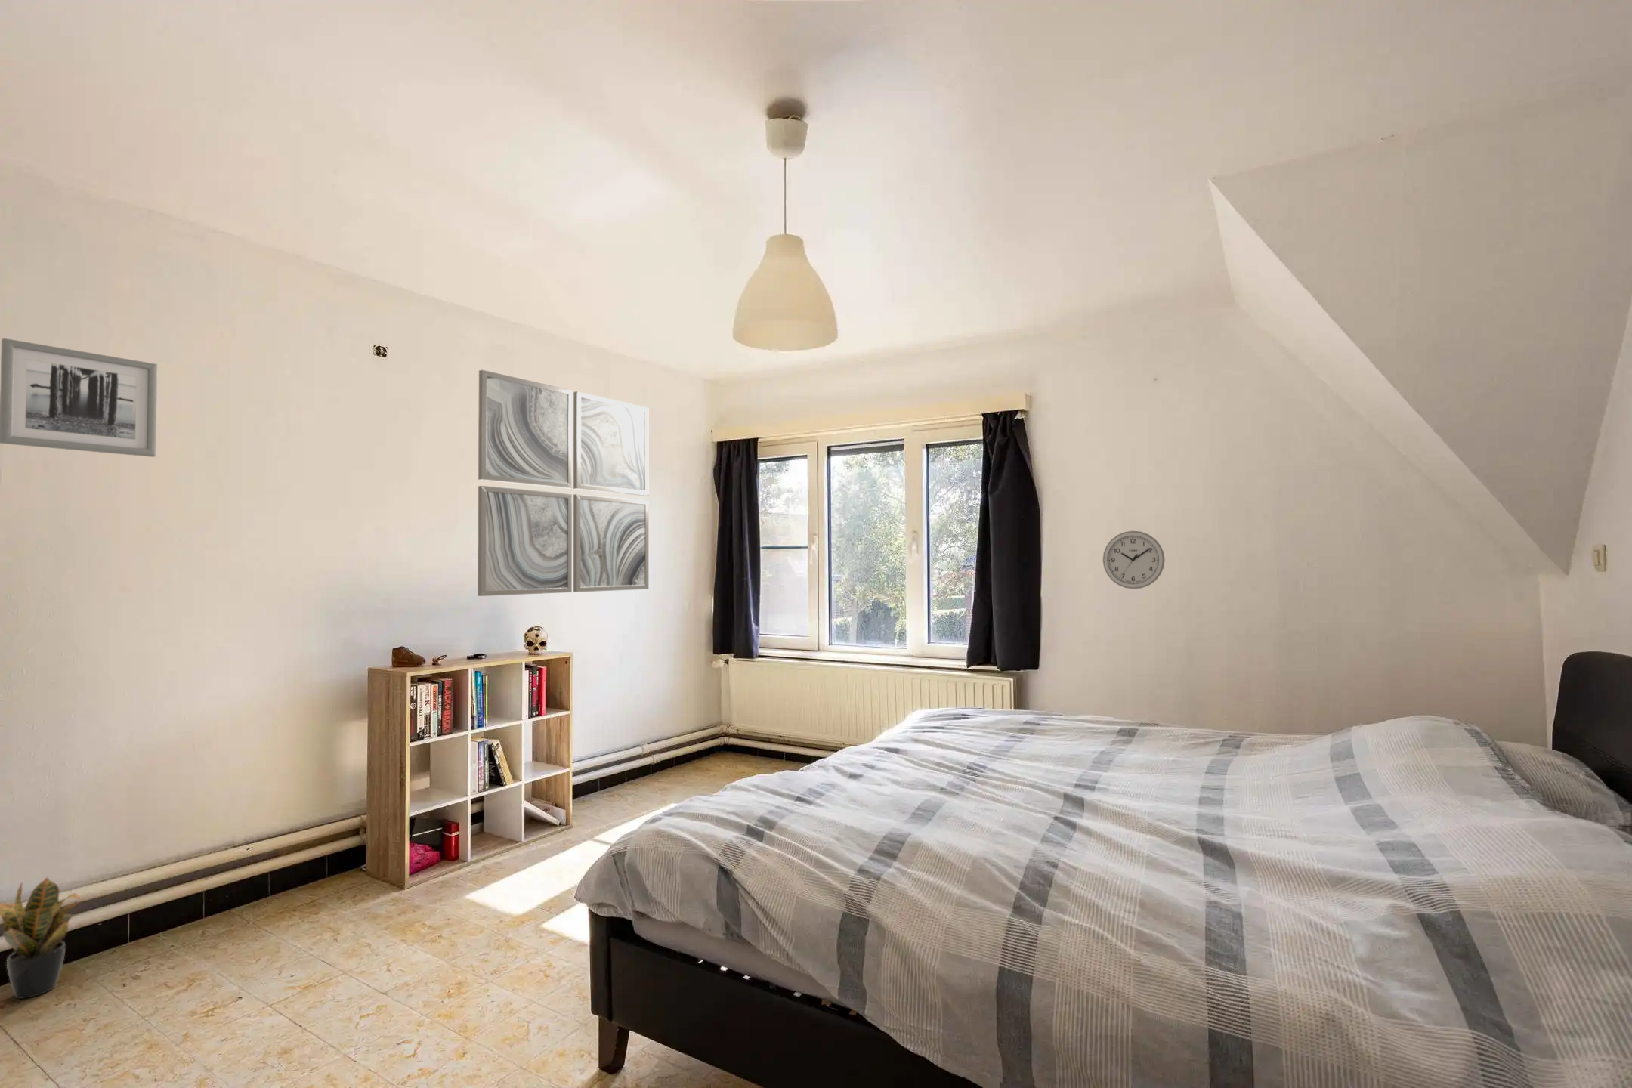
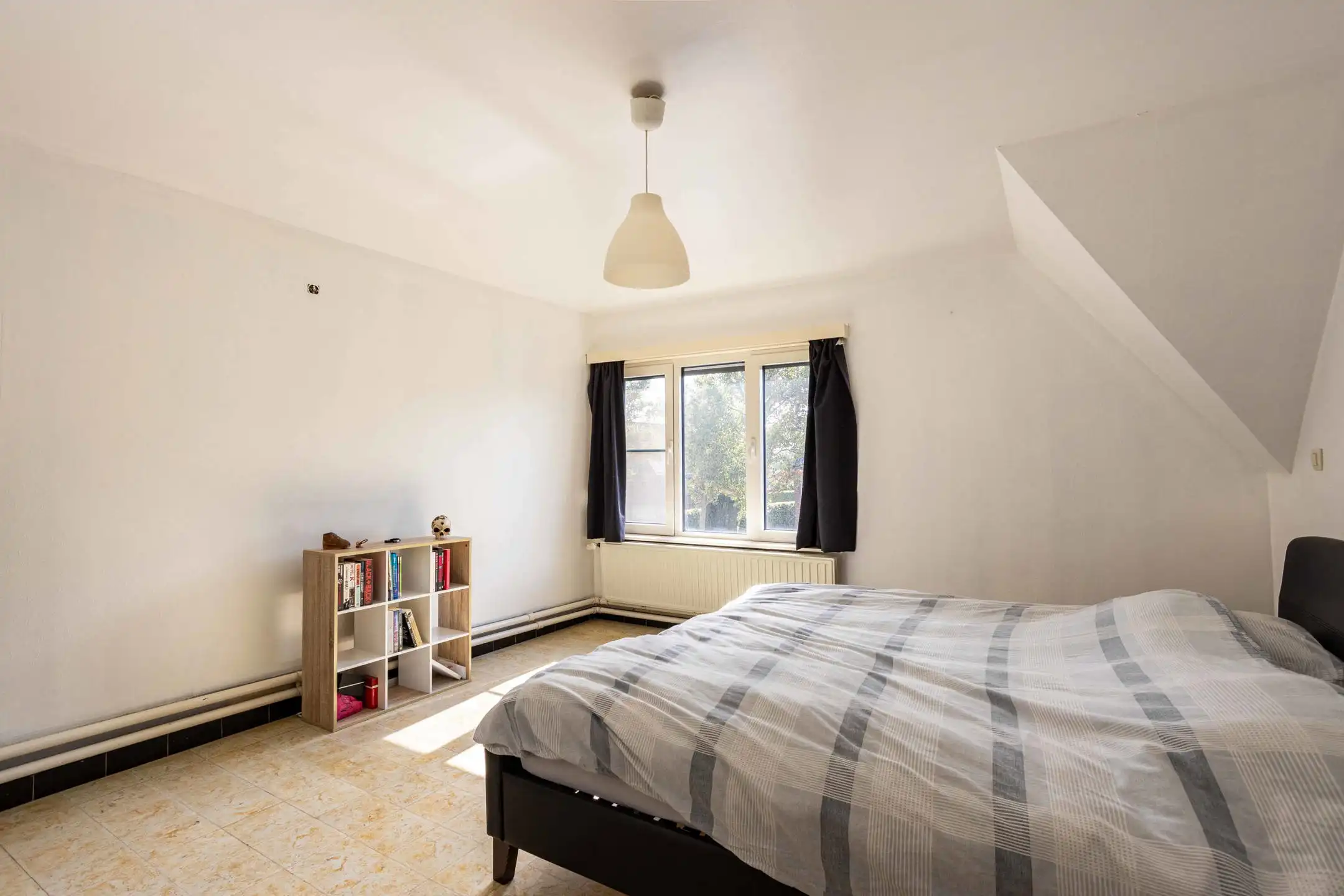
- wall clock [1103,531,1166,590]
- wall art [477,369,648,597]
- wall art [0,338,158,458]
- potted plant [0,877,81,999]
